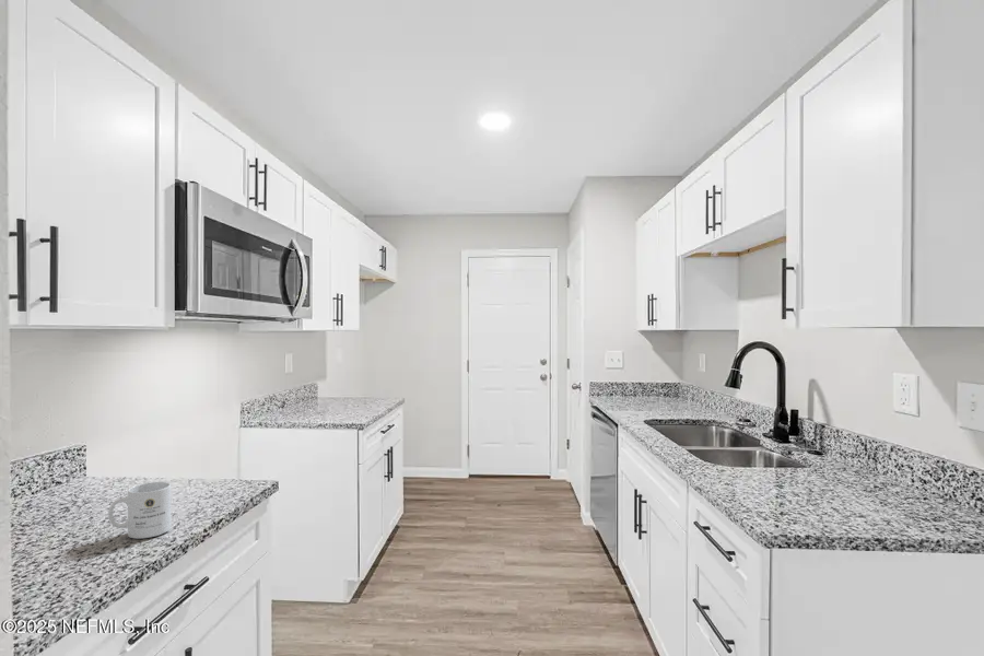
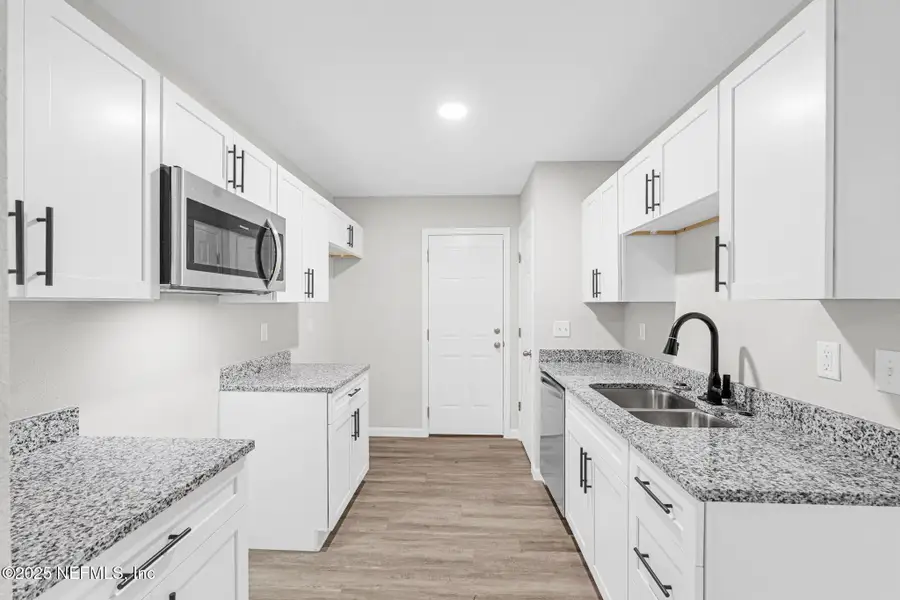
- mug [107,481,172,540]
